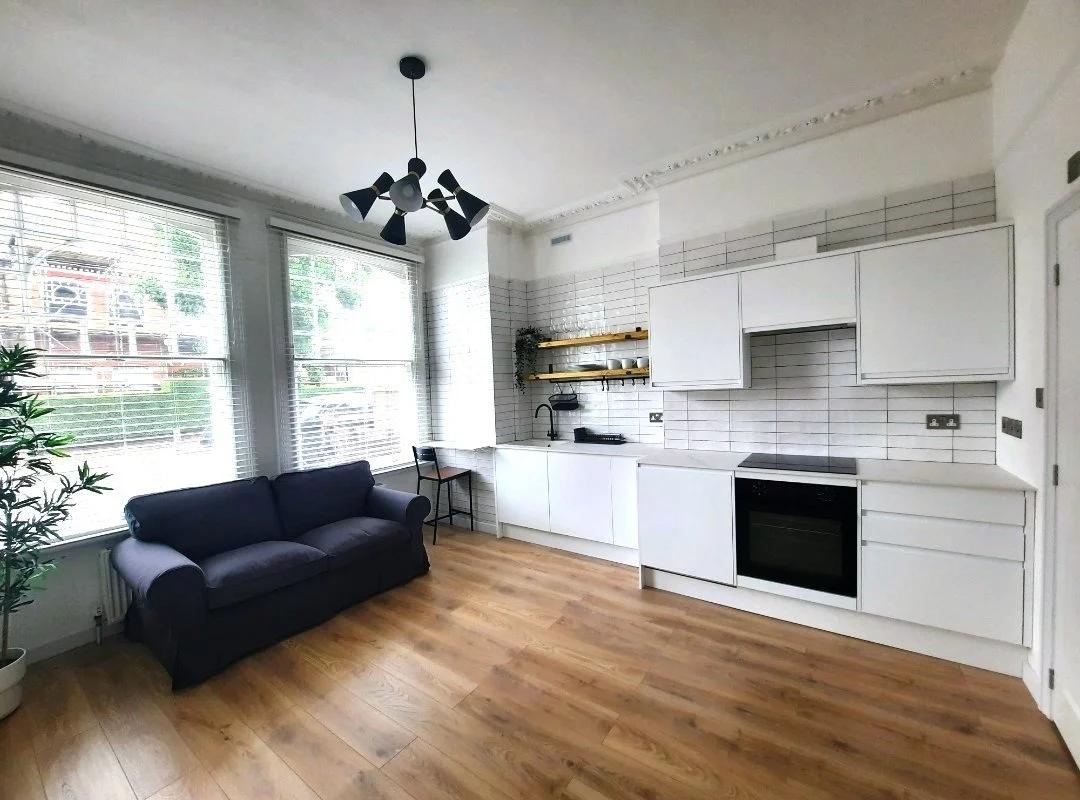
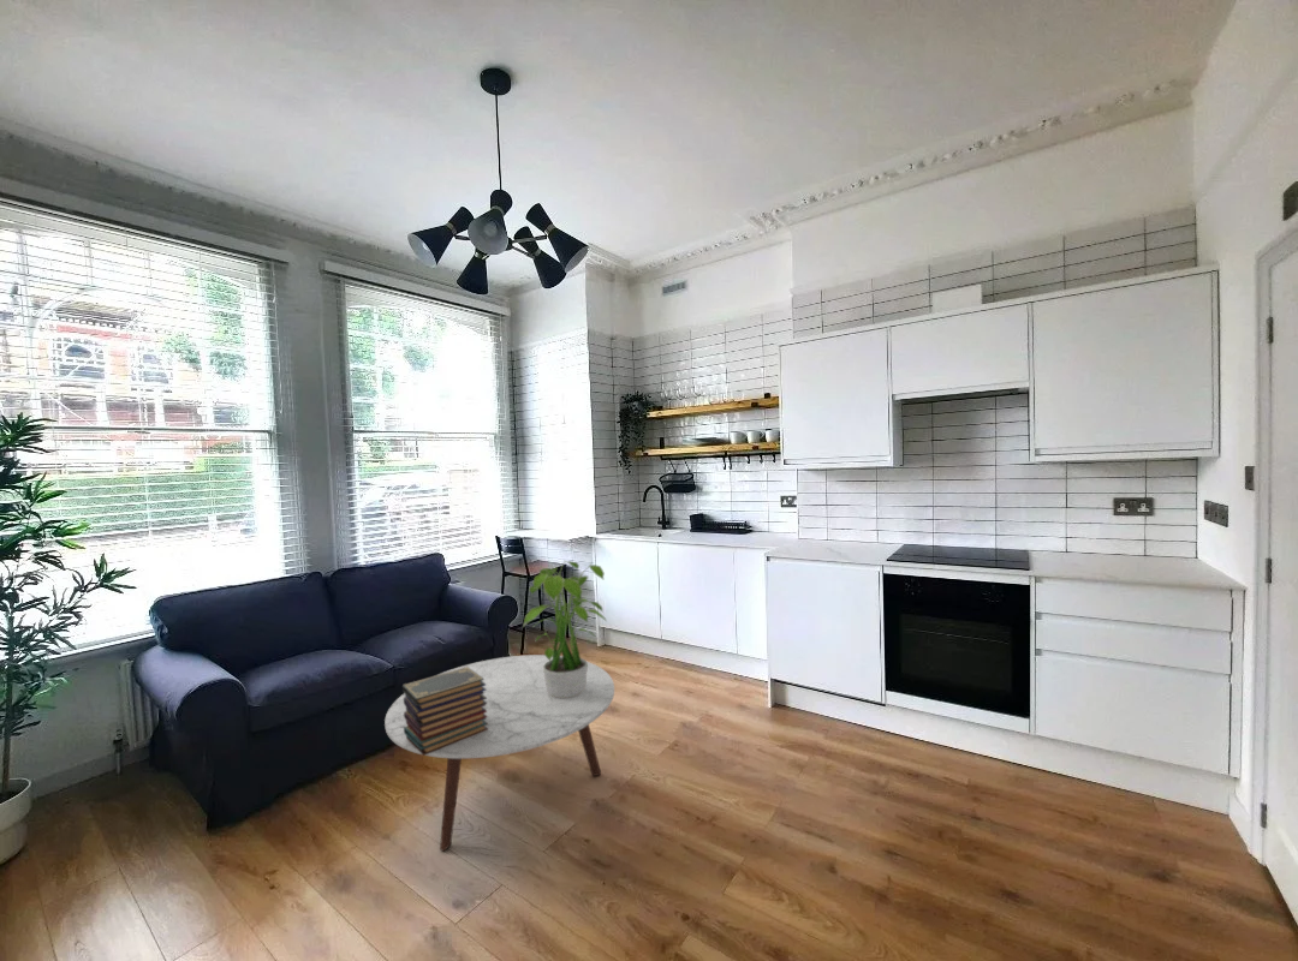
+ potted plant [522,560,608,698]
+ coffee table [383,653,615,852]
+ book stack [401,667,488,757]
